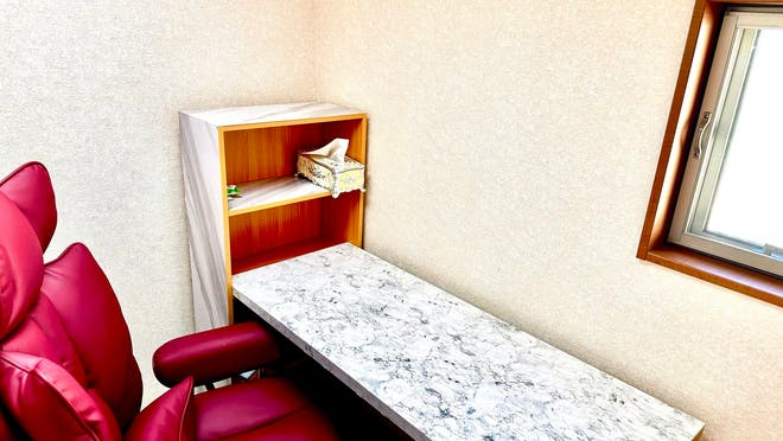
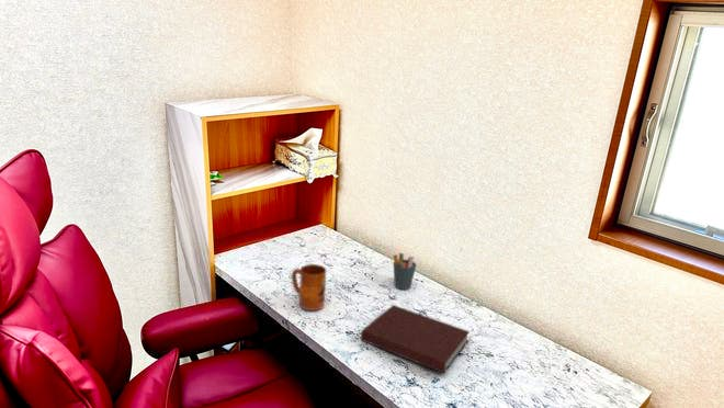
+ notebook [360,304,471,375]
+ pen holder [392,252,417,291]
+ mug [291,263,327,311]
